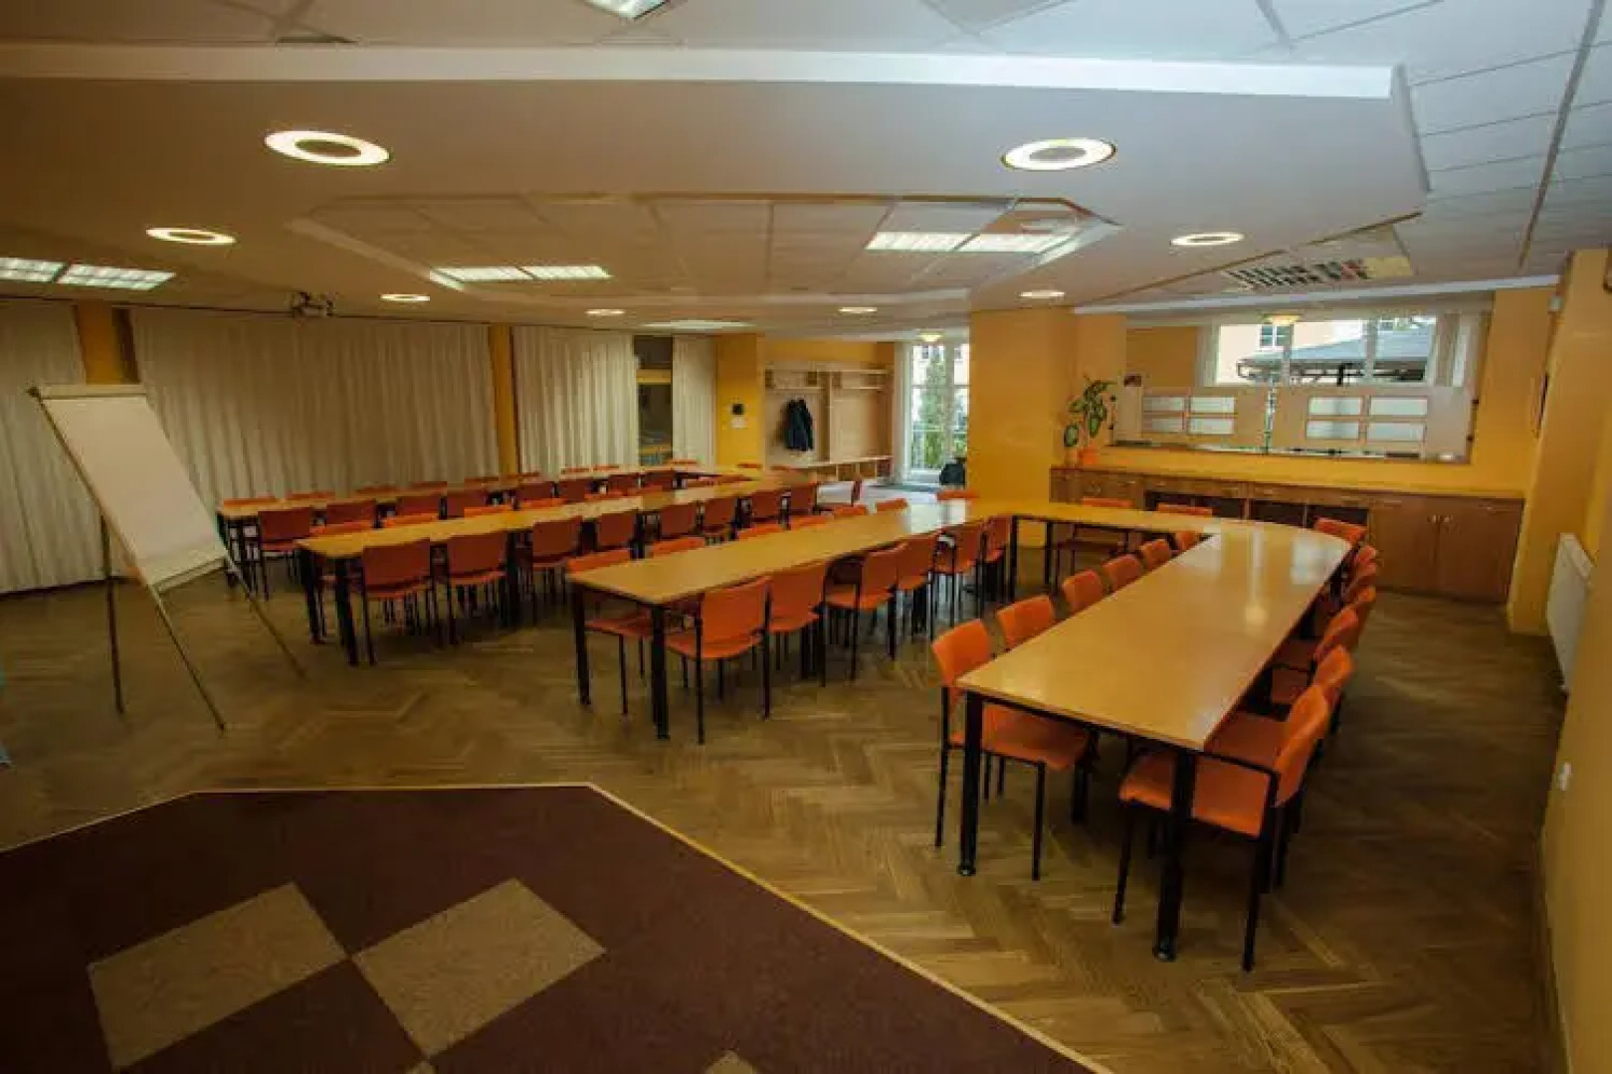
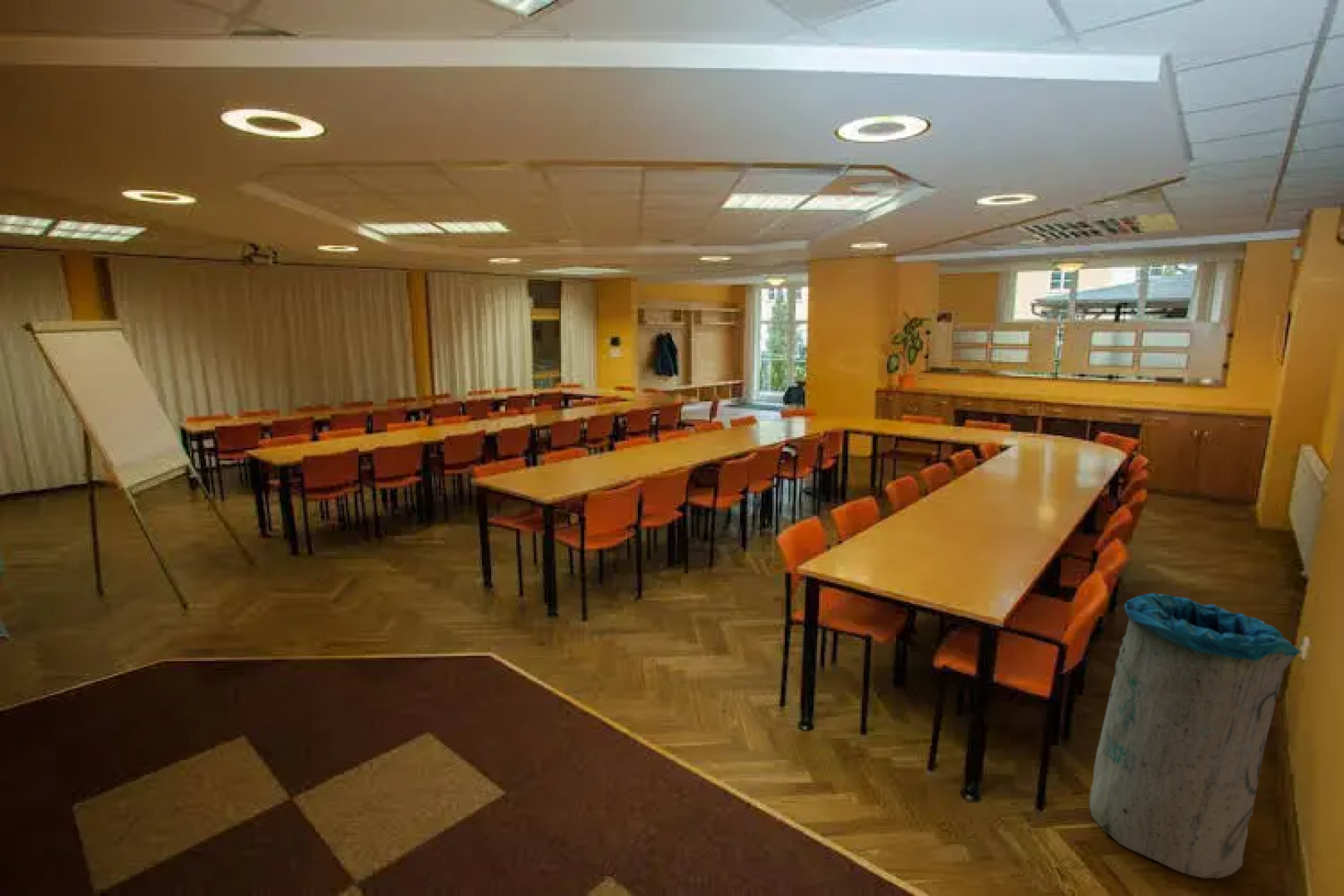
+ trash can [1088,592,1302,879]
